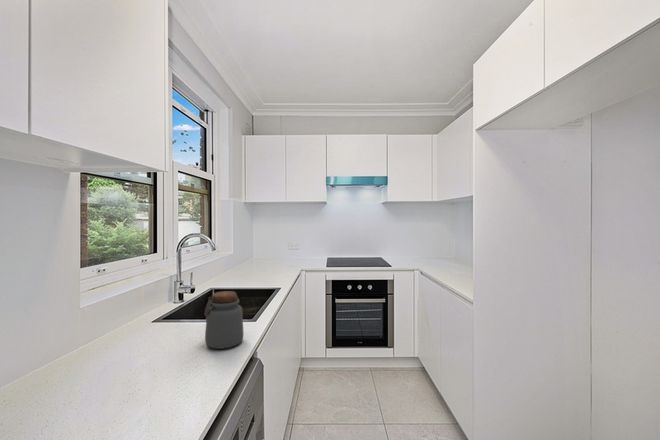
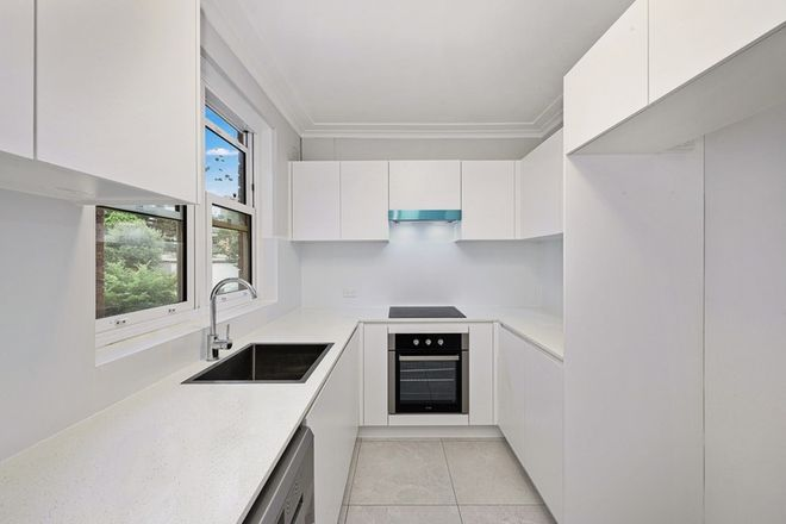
- jar [204,290,245,350]
